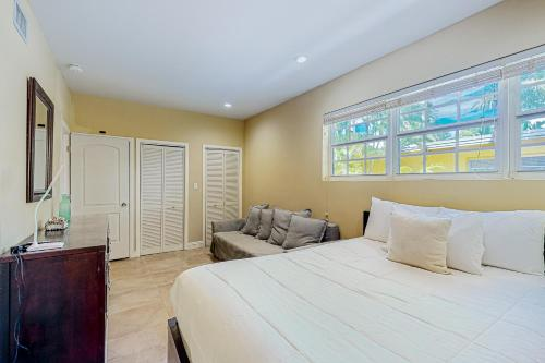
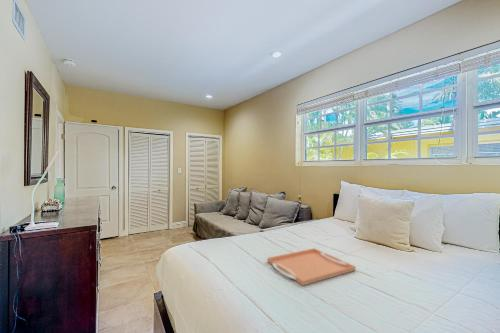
+ serving tray [266,247,357,287]
